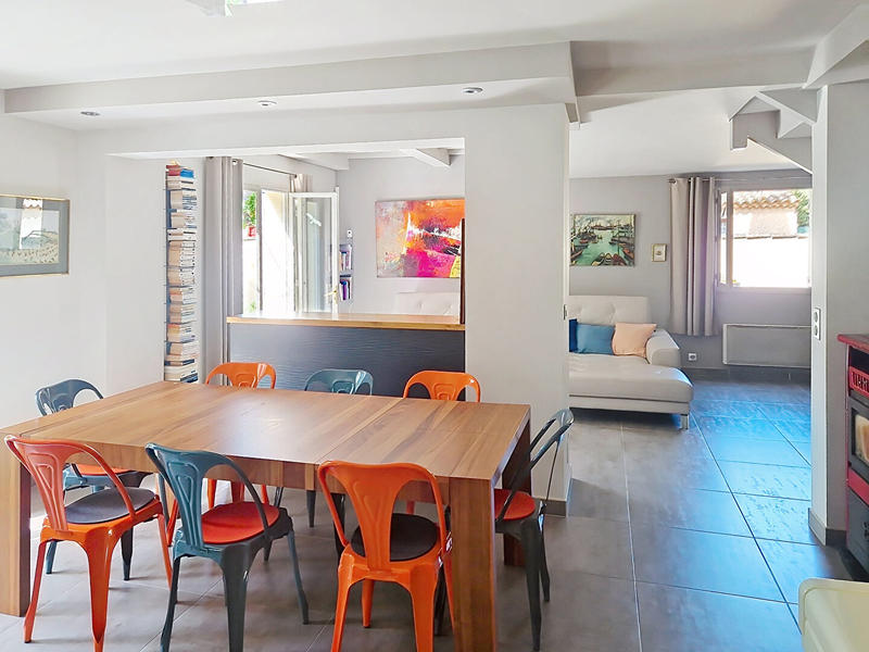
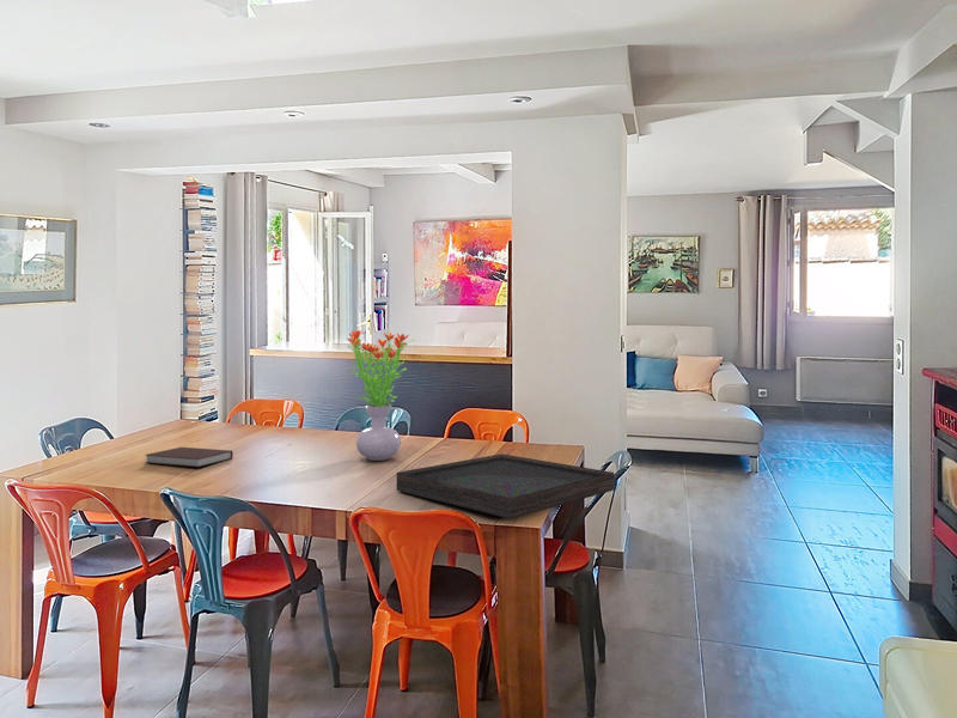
+ picture frame [396,452,615,521]
+ notebook [144,446,234,468]
+ flower arrangement [347,329,415,462]
